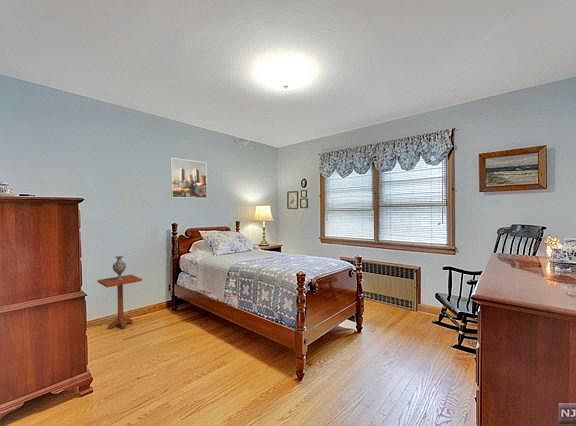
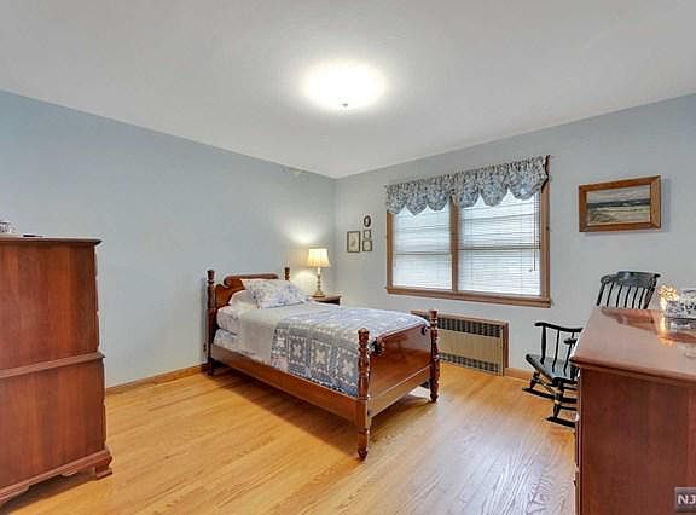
- pedestal table [97,255,143,330]
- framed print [169,157,208,199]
